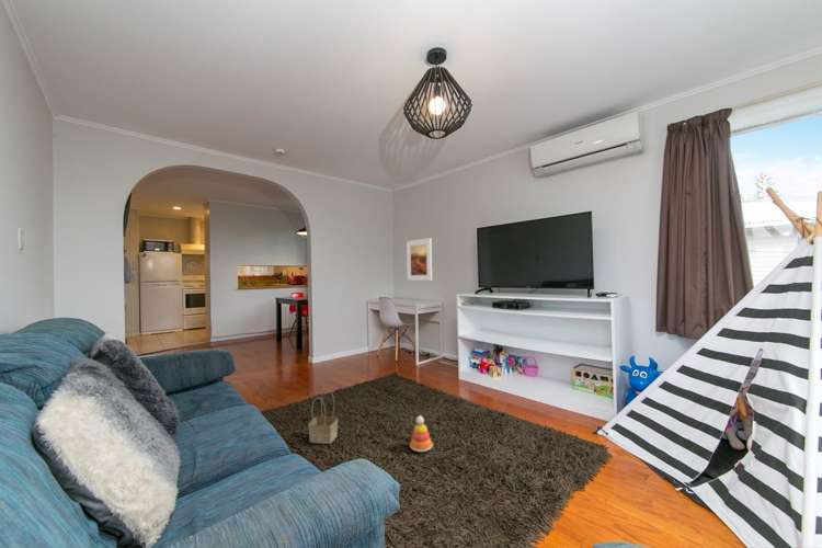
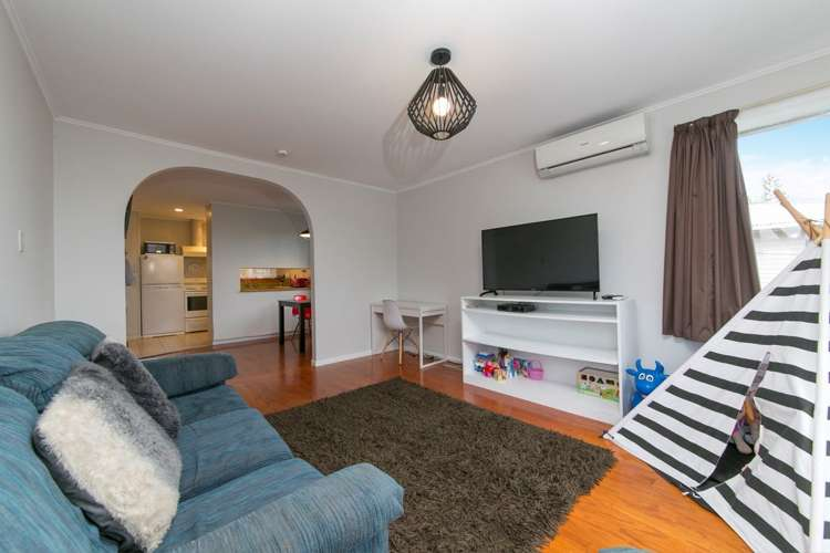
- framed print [406,237,433,282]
- stacking toy [409,414,434,453]
- basket [307,388,339,445]
